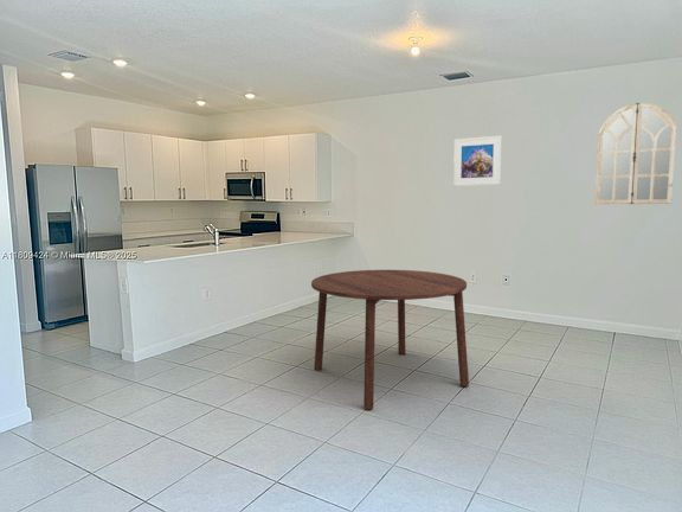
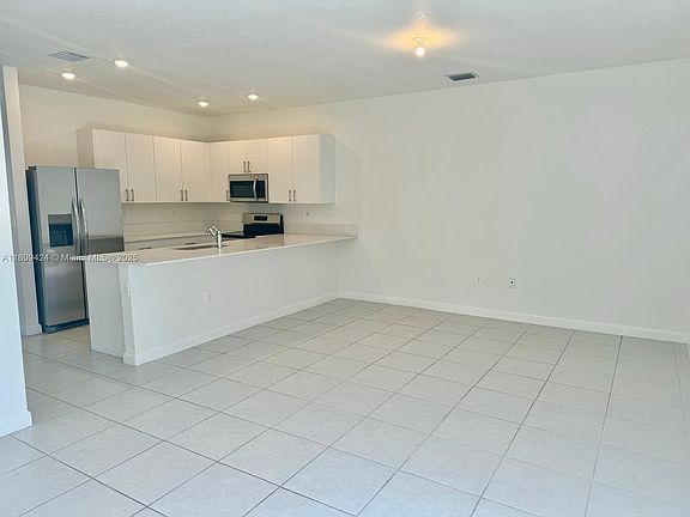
- dining table [310,269,470,411]
- home mirror [594,102,677,205]
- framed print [452,134,503,187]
